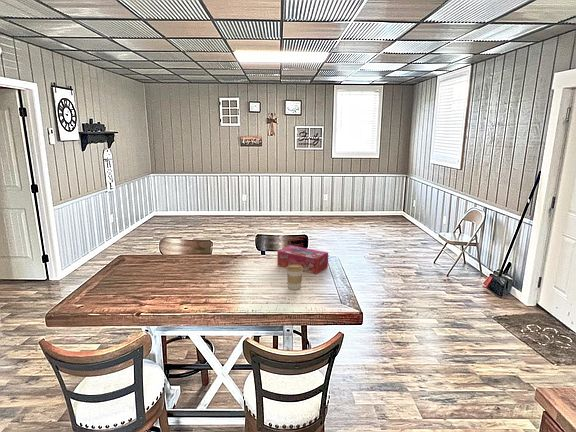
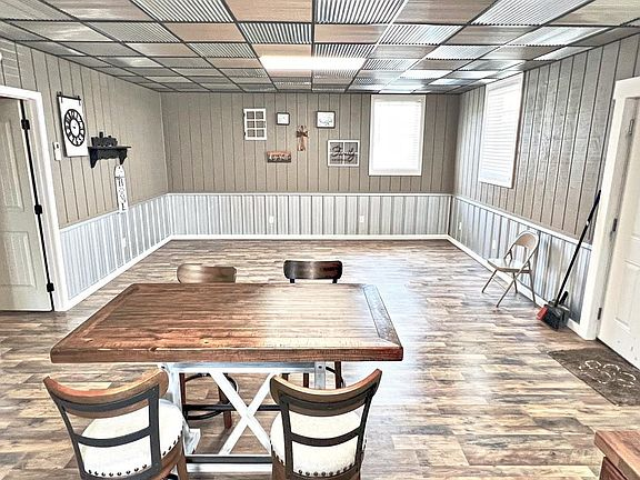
- coffee cup [285,264,303,291]
- tissue box [276,244,329,275]
